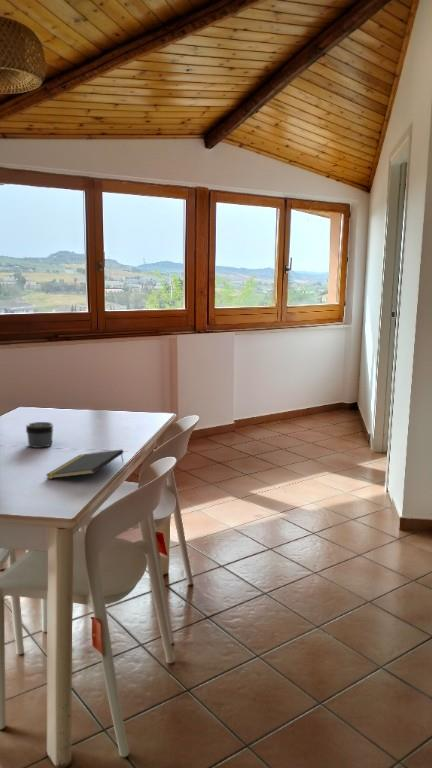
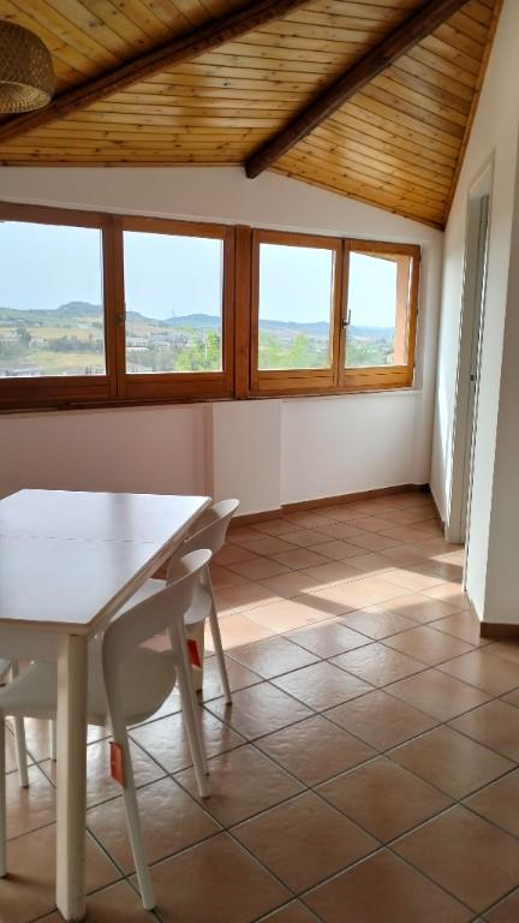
- jar [25,421,55,449]
- notepad [45,449,125,480]
